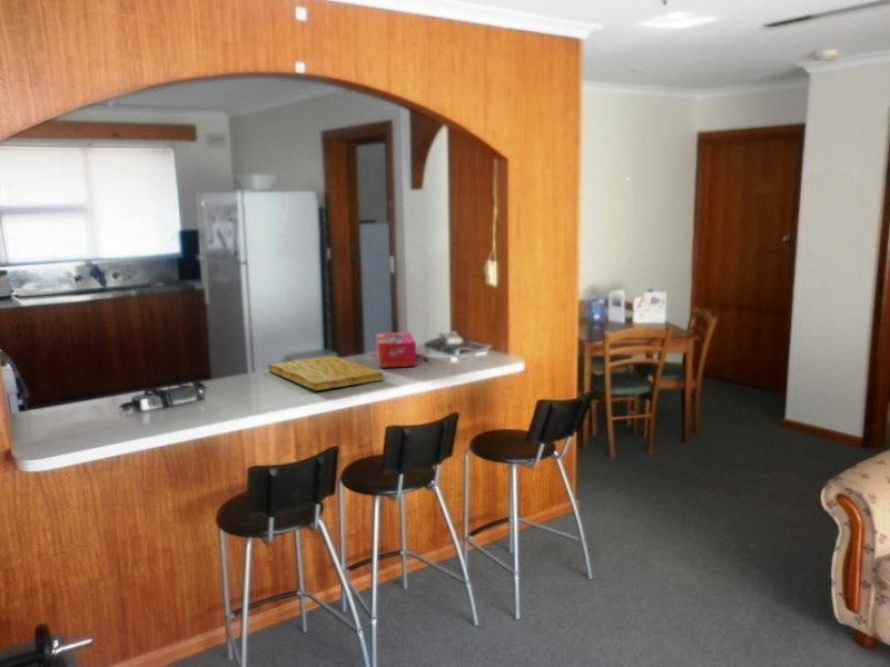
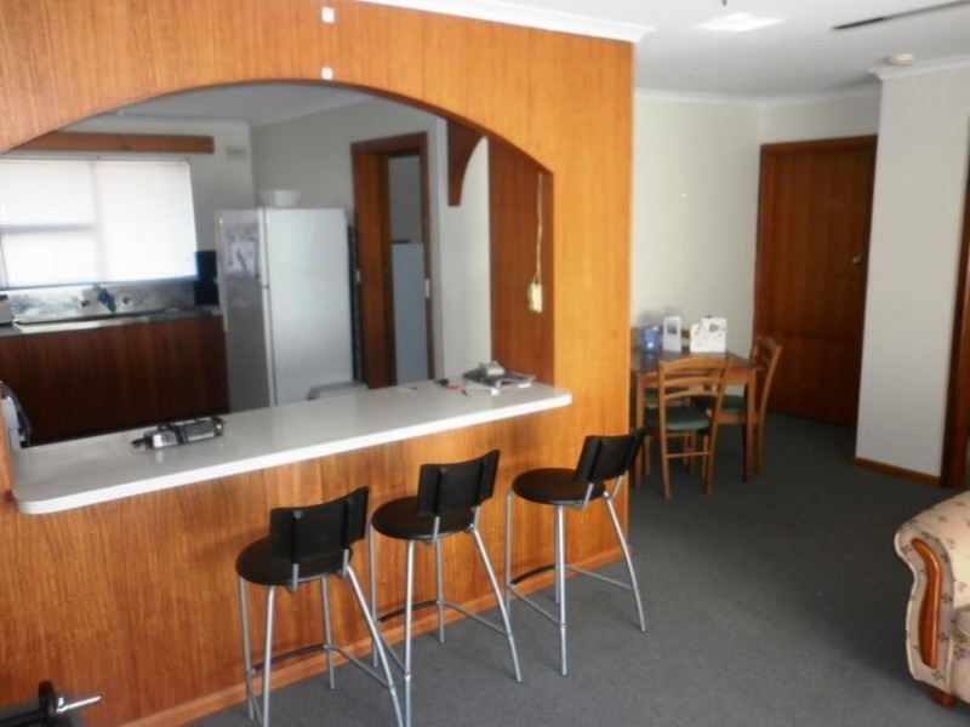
- tissue box [375,331,417,369]
- cutting board [267,356,384,391]
